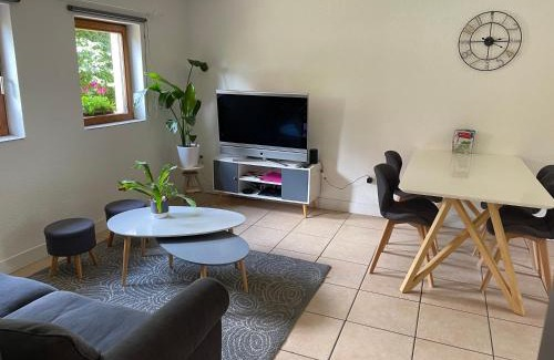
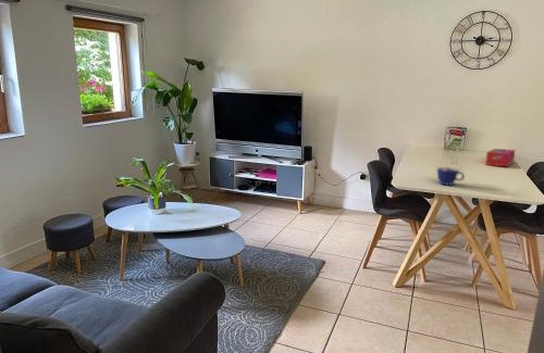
+ tissue box [484,148,516,167]
+ cup [436,166,466,187]
